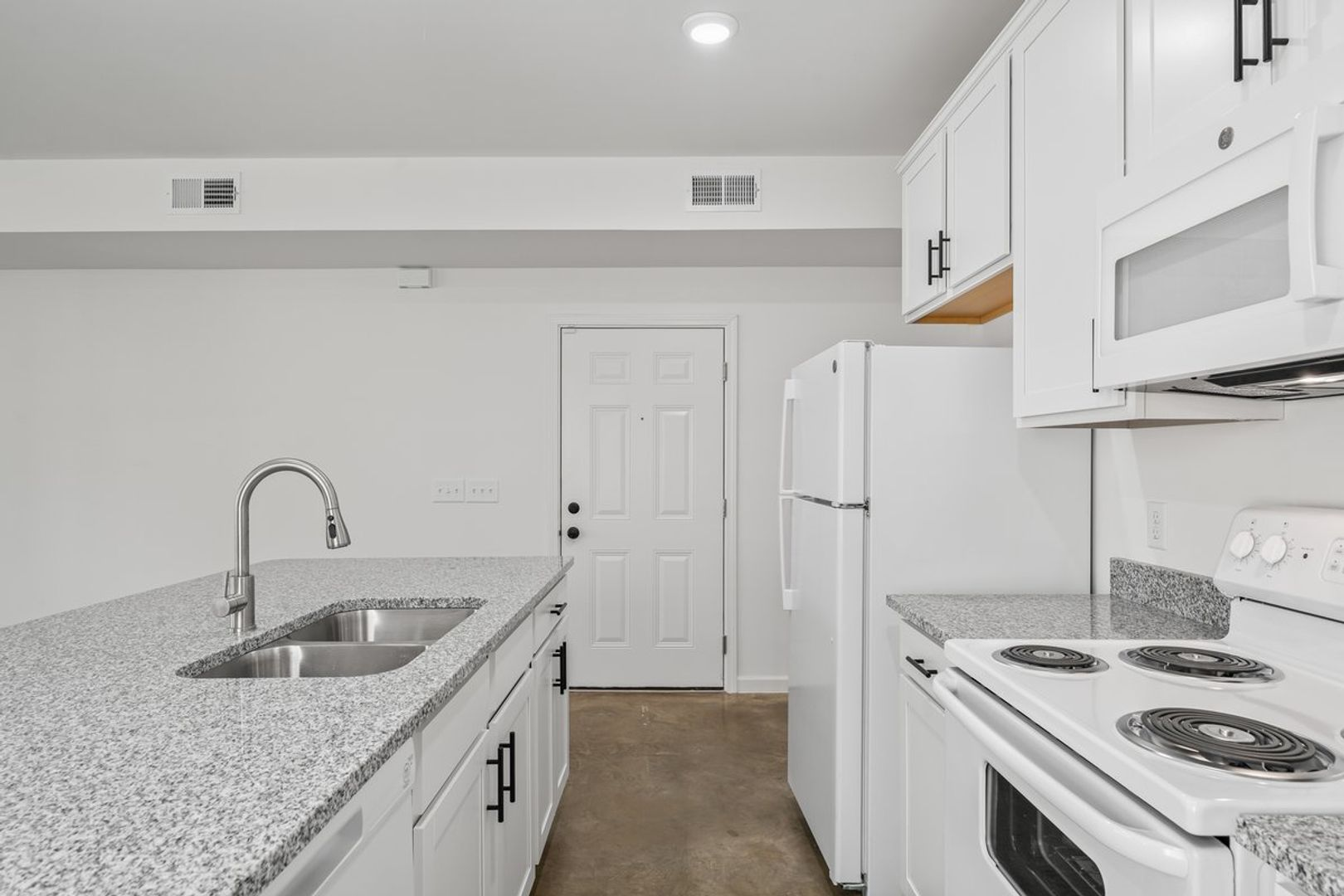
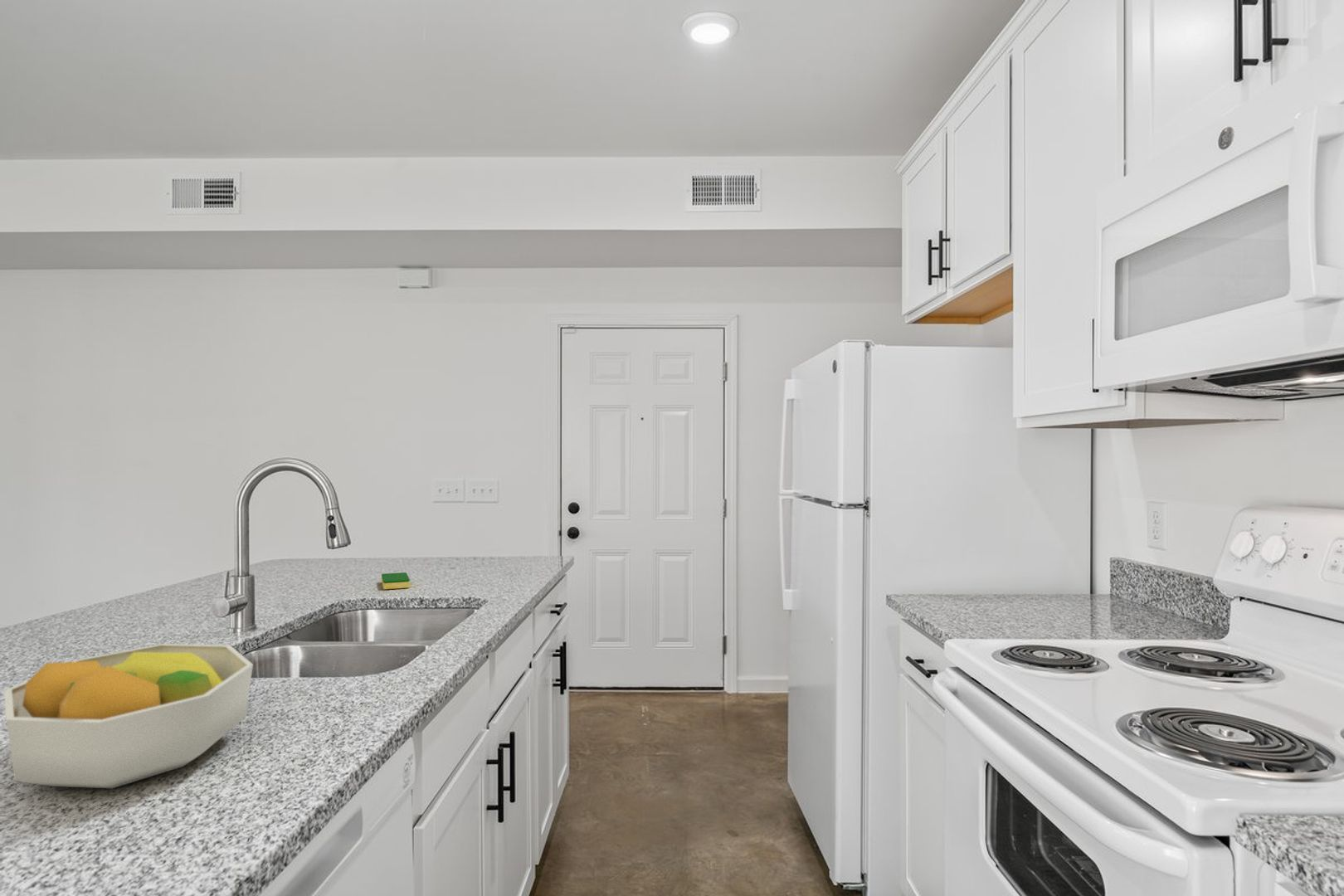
+ dish sponge [381,572,411,590]
+ fruit bowl [3,643,254,790]
